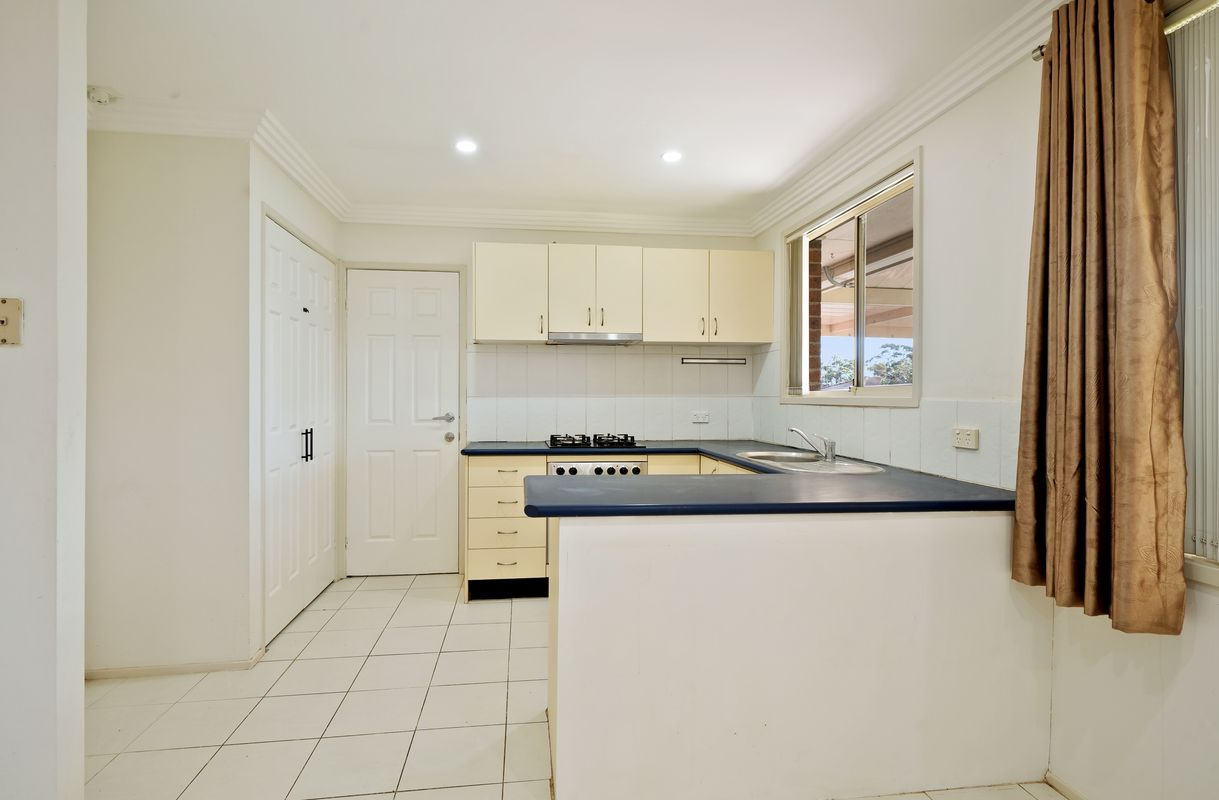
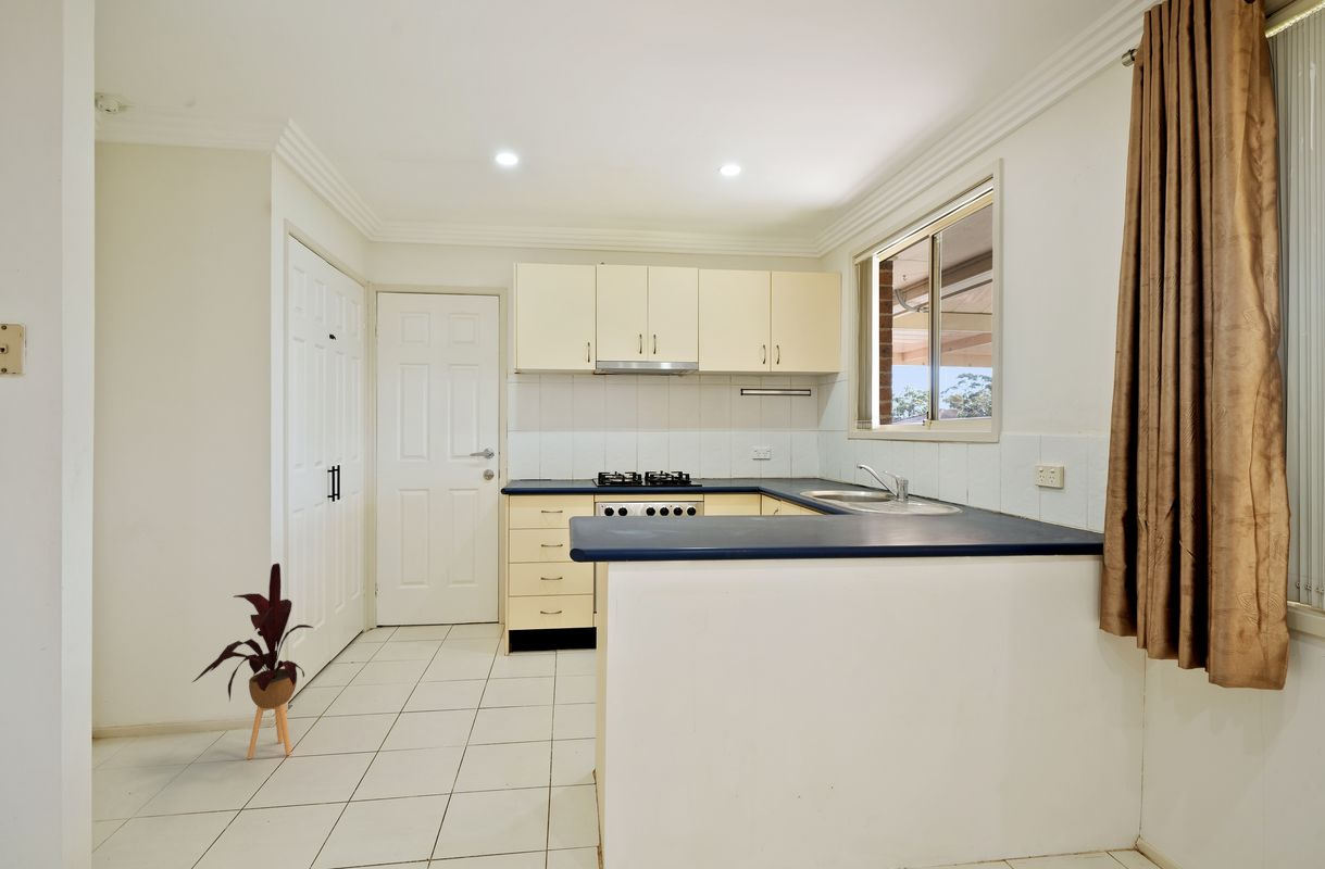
+ house plant [191,562,314,760]
